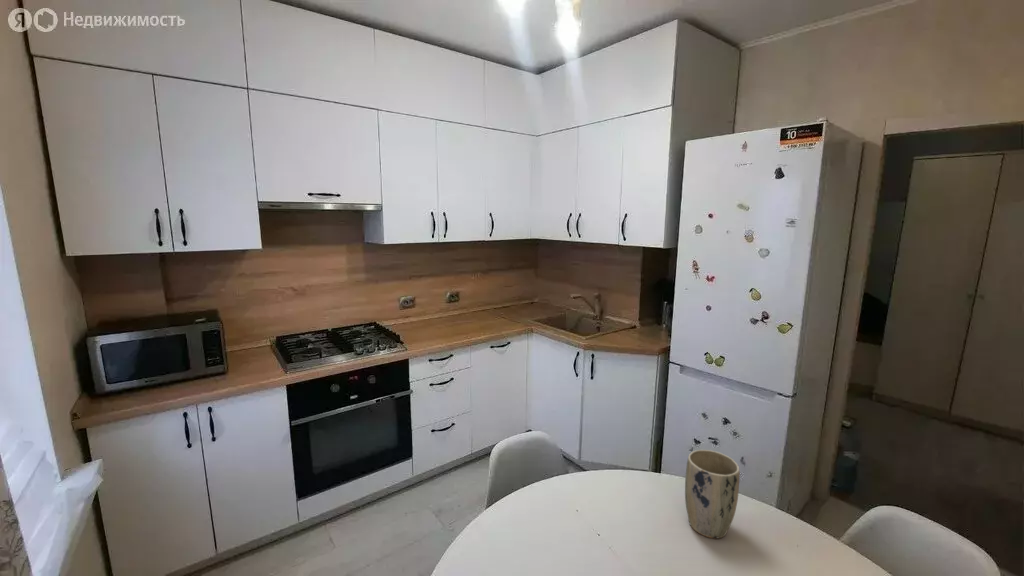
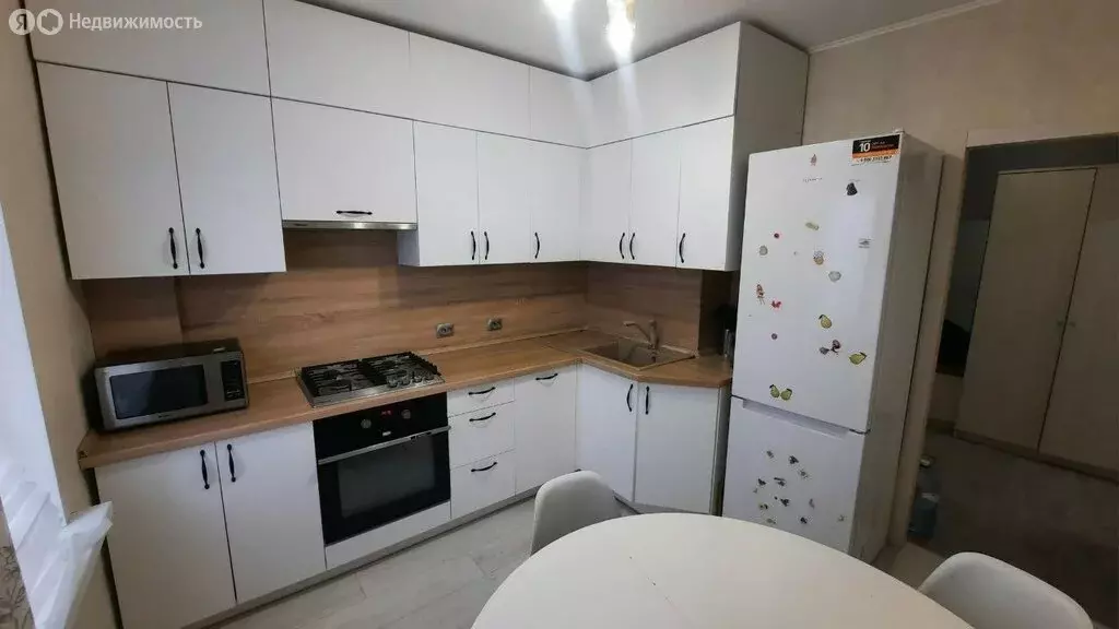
- plant pot [684,449,741,540]
